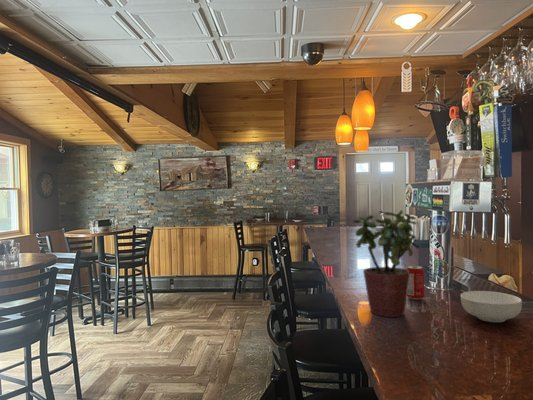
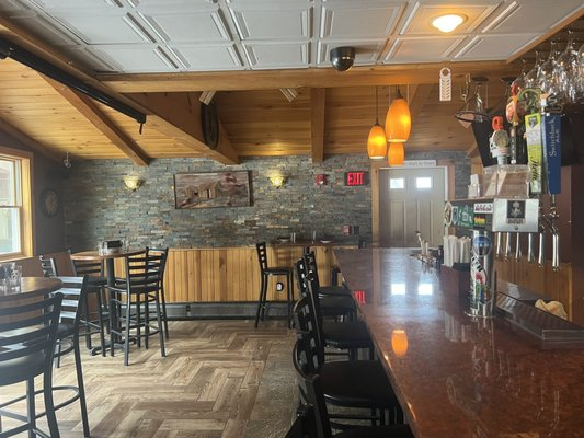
- beverage can [406,265,425,301]
- potted plant [352,209,420,318]
- cereal bowl [460,290,523,323]
